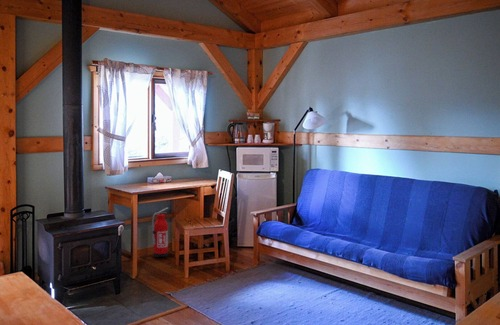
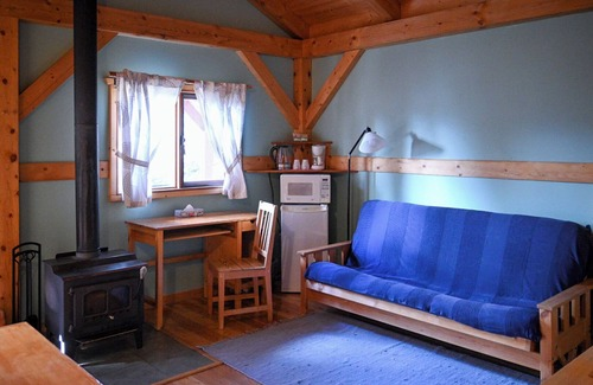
- fire extinguisher [151,206,169,258]
